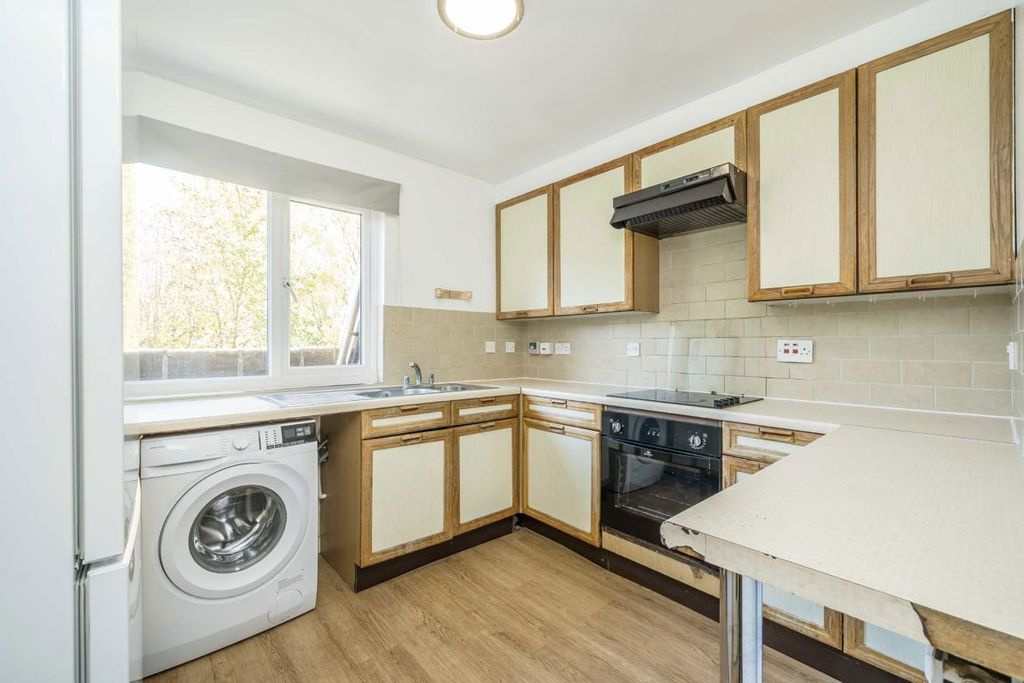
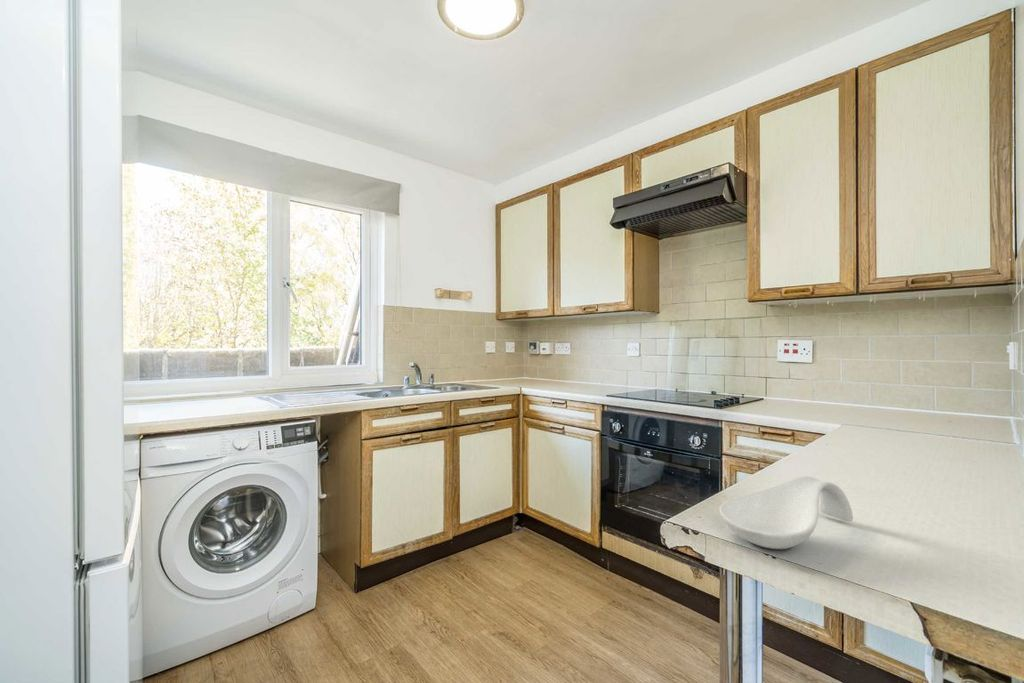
+ spoon rest [718,475,854,550]
